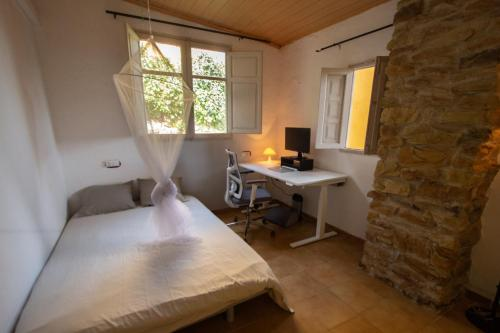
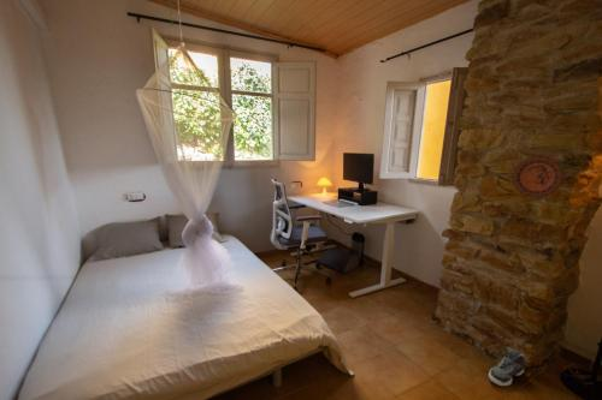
+ sneaker [488,346,526,387]
+ decorative plate [512,155,565,199]
